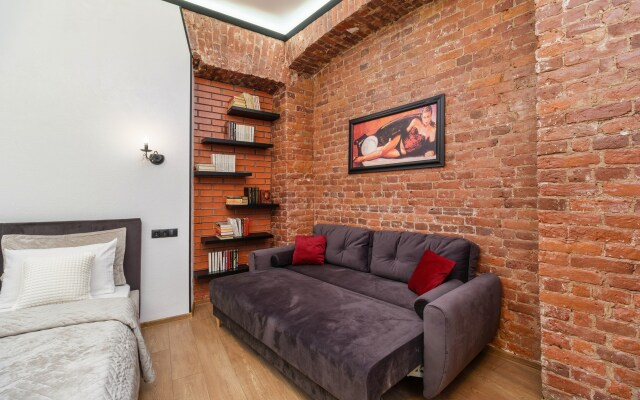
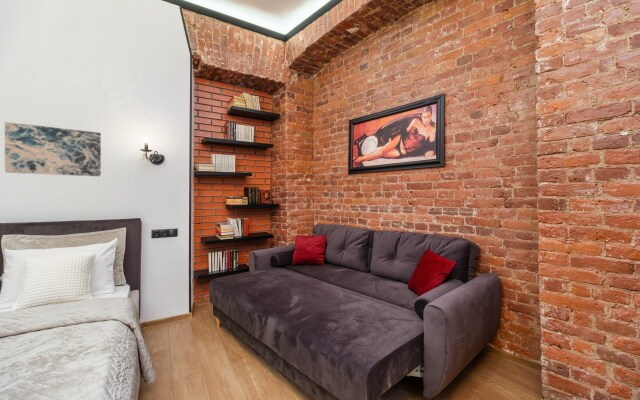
+ wall art [4,121,102,177]
